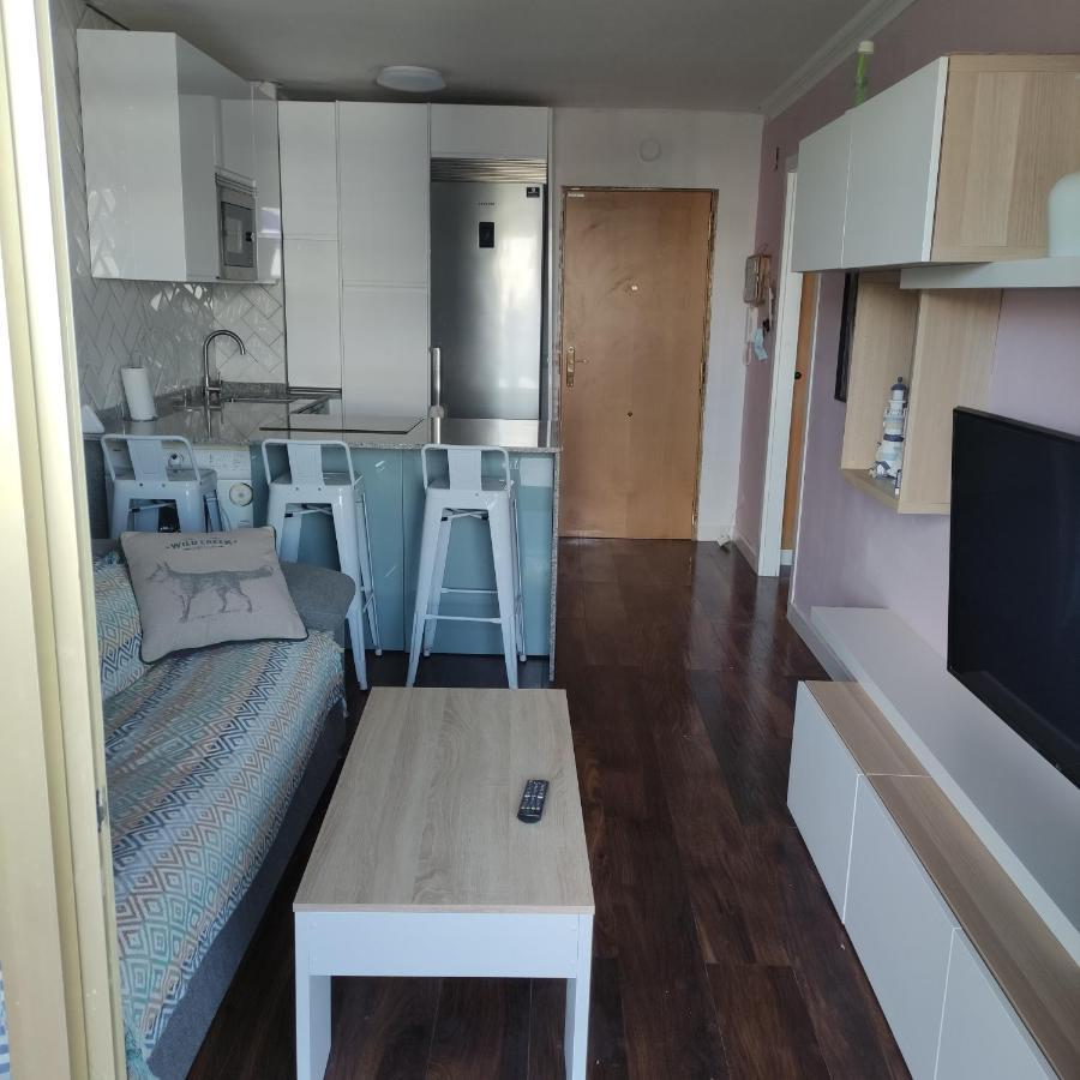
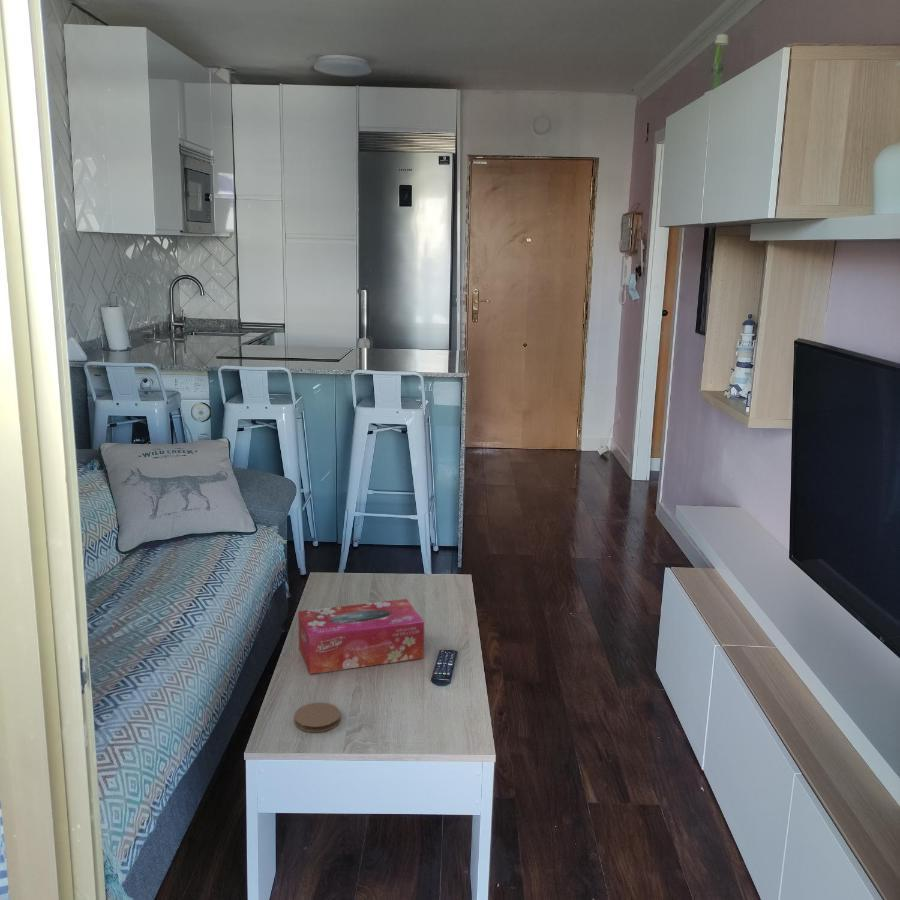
+ coaster [293,702,341,733]
+ tissue box [297,598,425,675]
